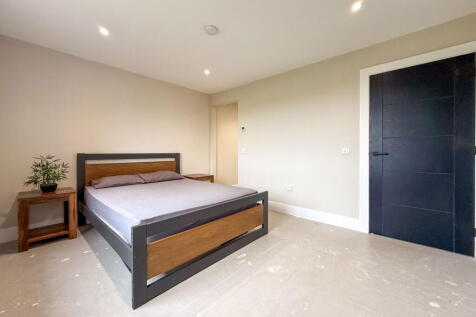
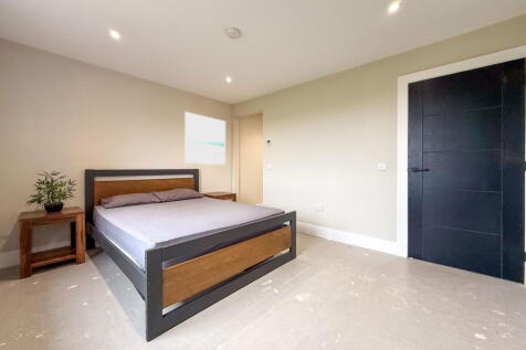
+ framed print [183,110,227,166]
